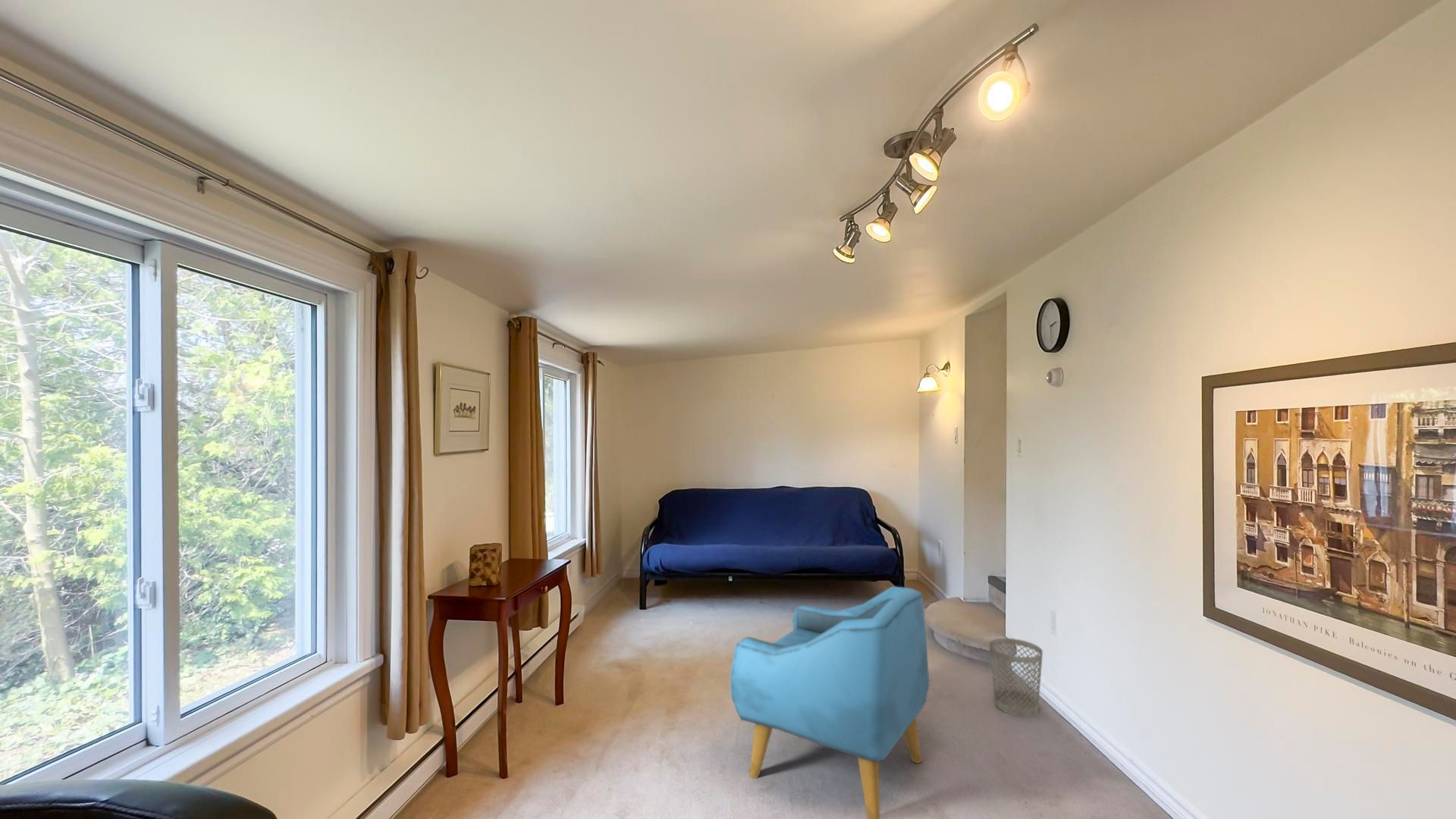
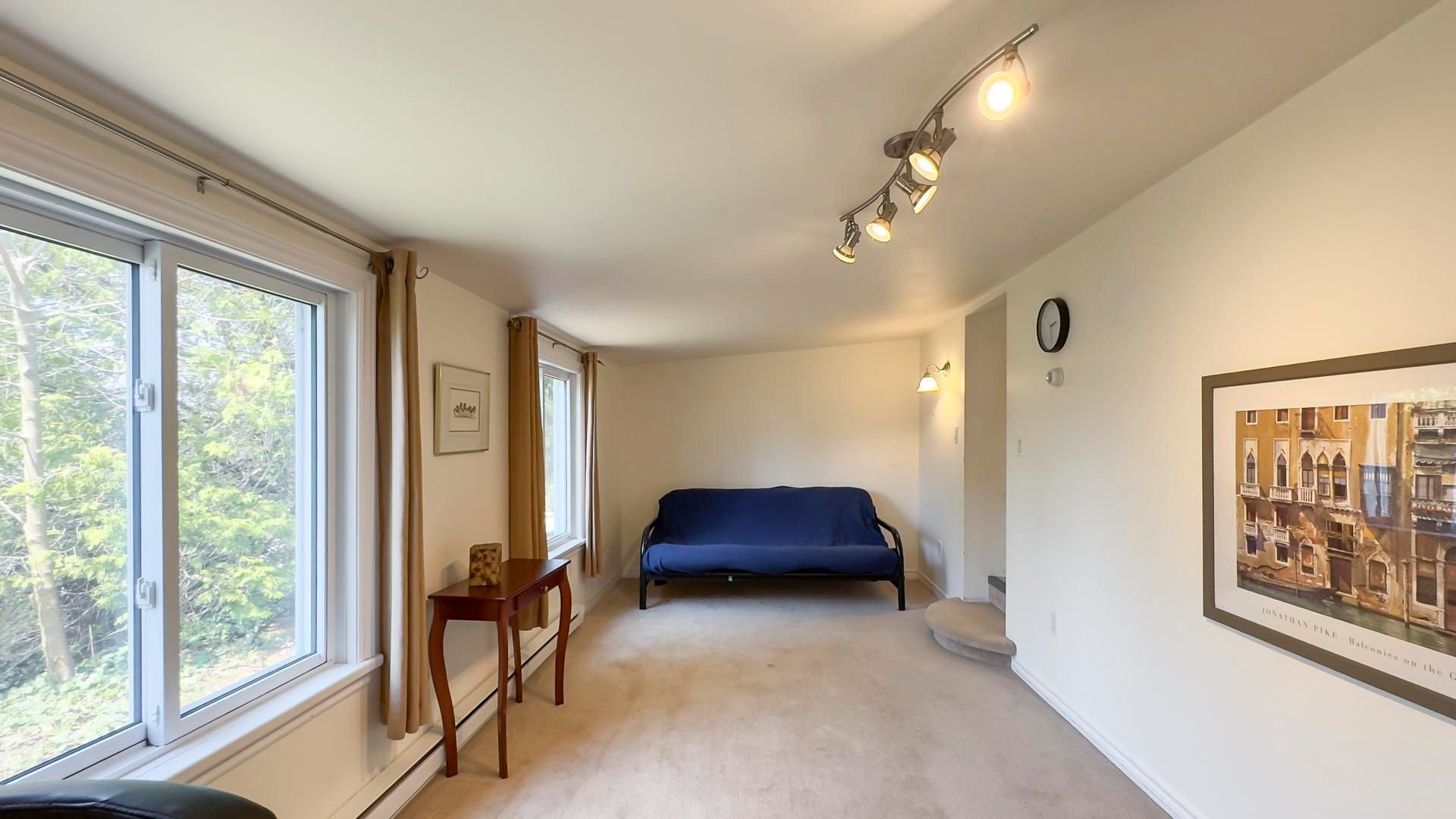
- wastebasket [988,637,1043,717]
- armchair [730,585,930,819]
